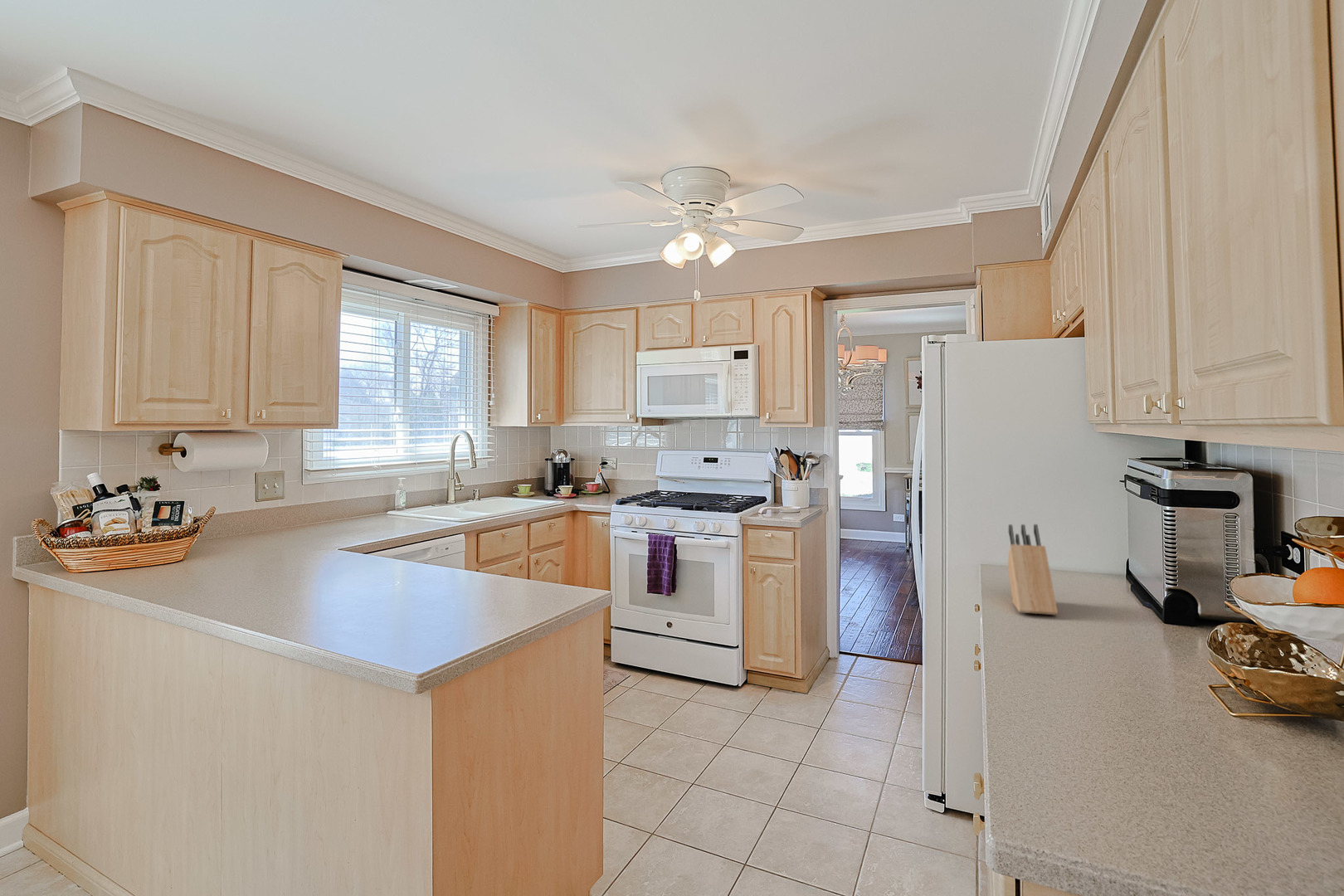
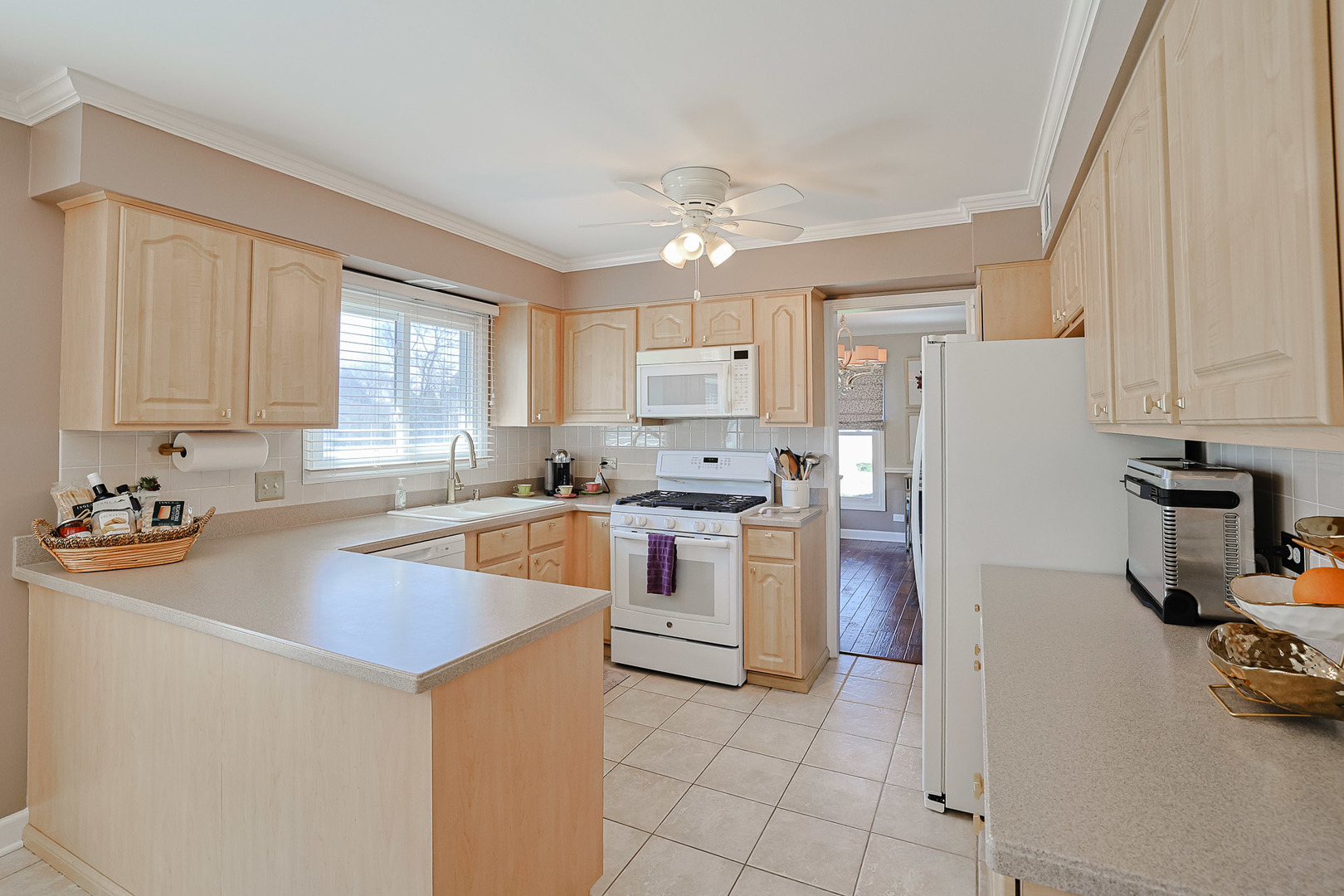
- knife block [1006,523,1059,616]
